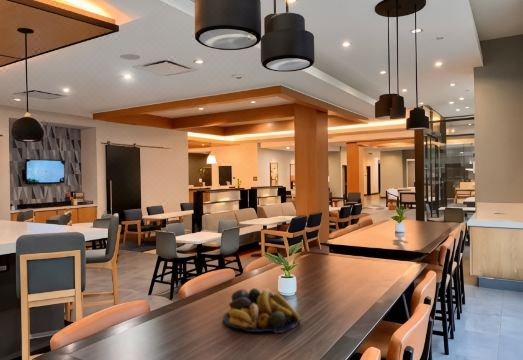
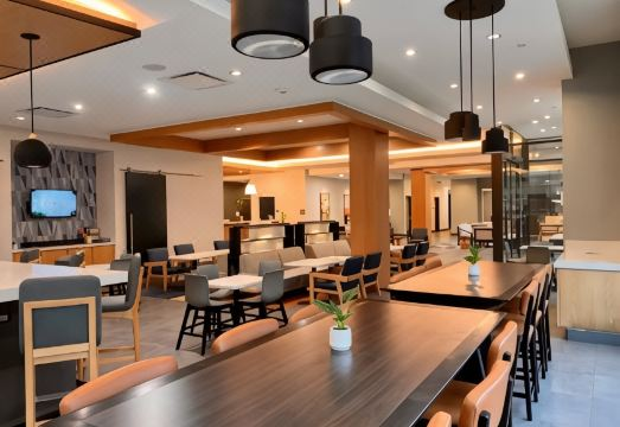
- fruit bowl [222,287,301,334]
